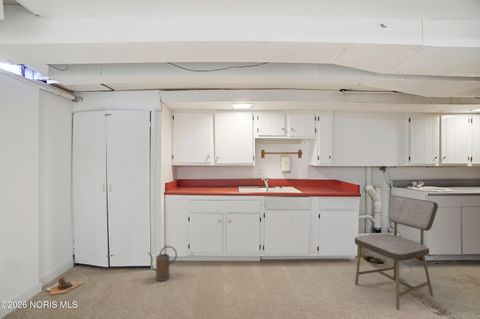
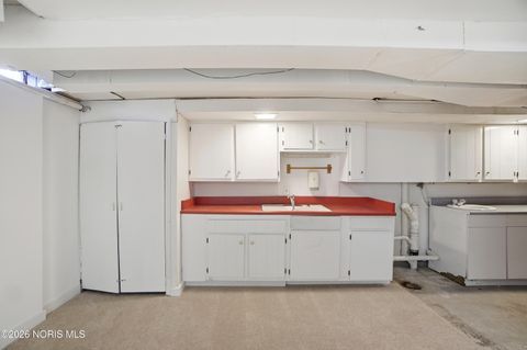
- boots [45,277,84,296]
- watering can [147,245,178,282]
- dining chair [354,194,439,311]
